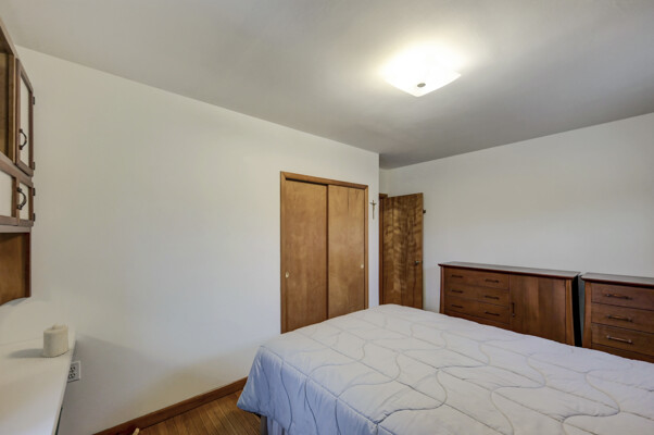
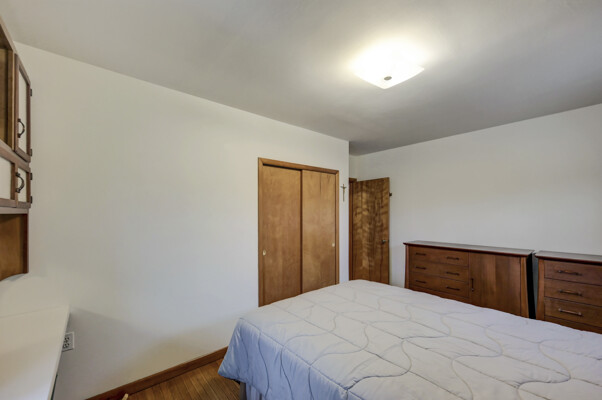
- candle [41,322,70,359]
